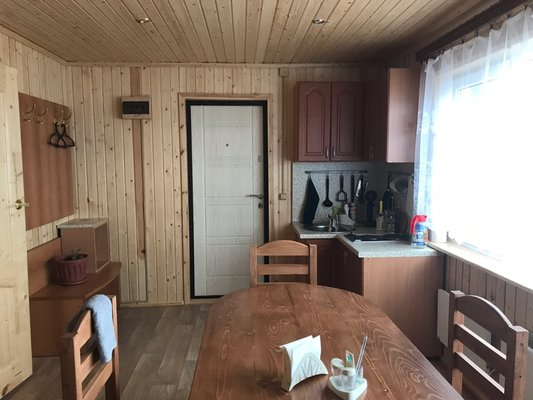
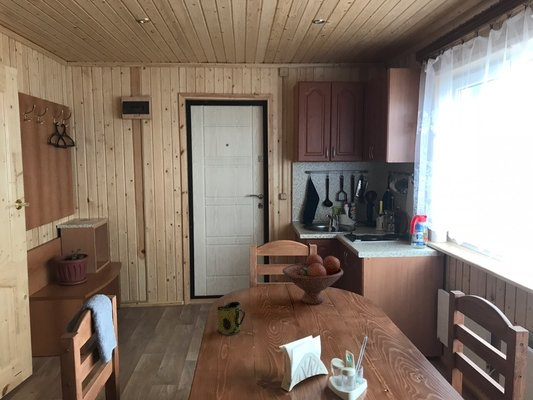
+ fruit bowl [281,253,344,305]
+ mug [217,301,246,336]
